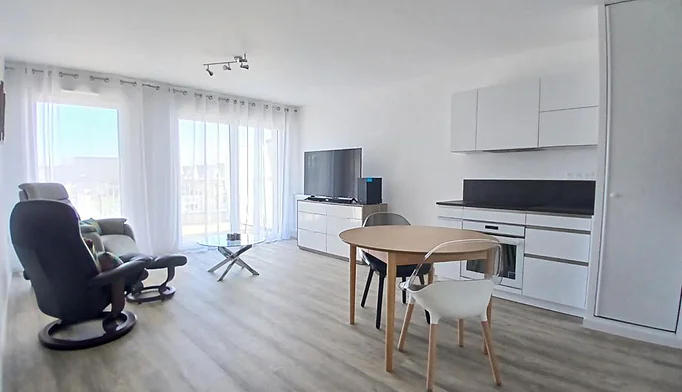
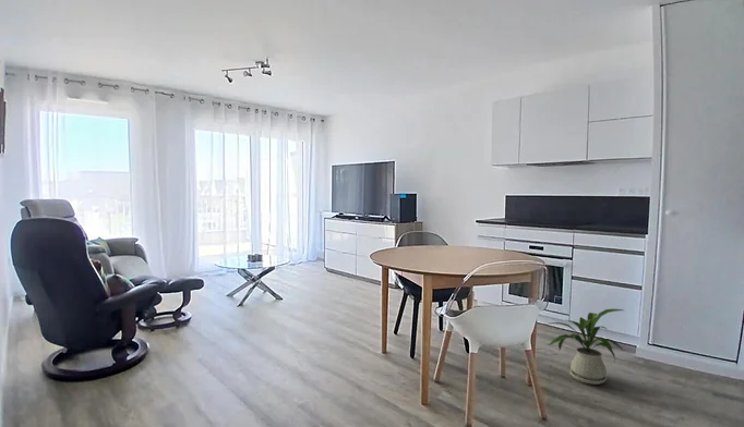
+ house plant [541,307,625,386]
